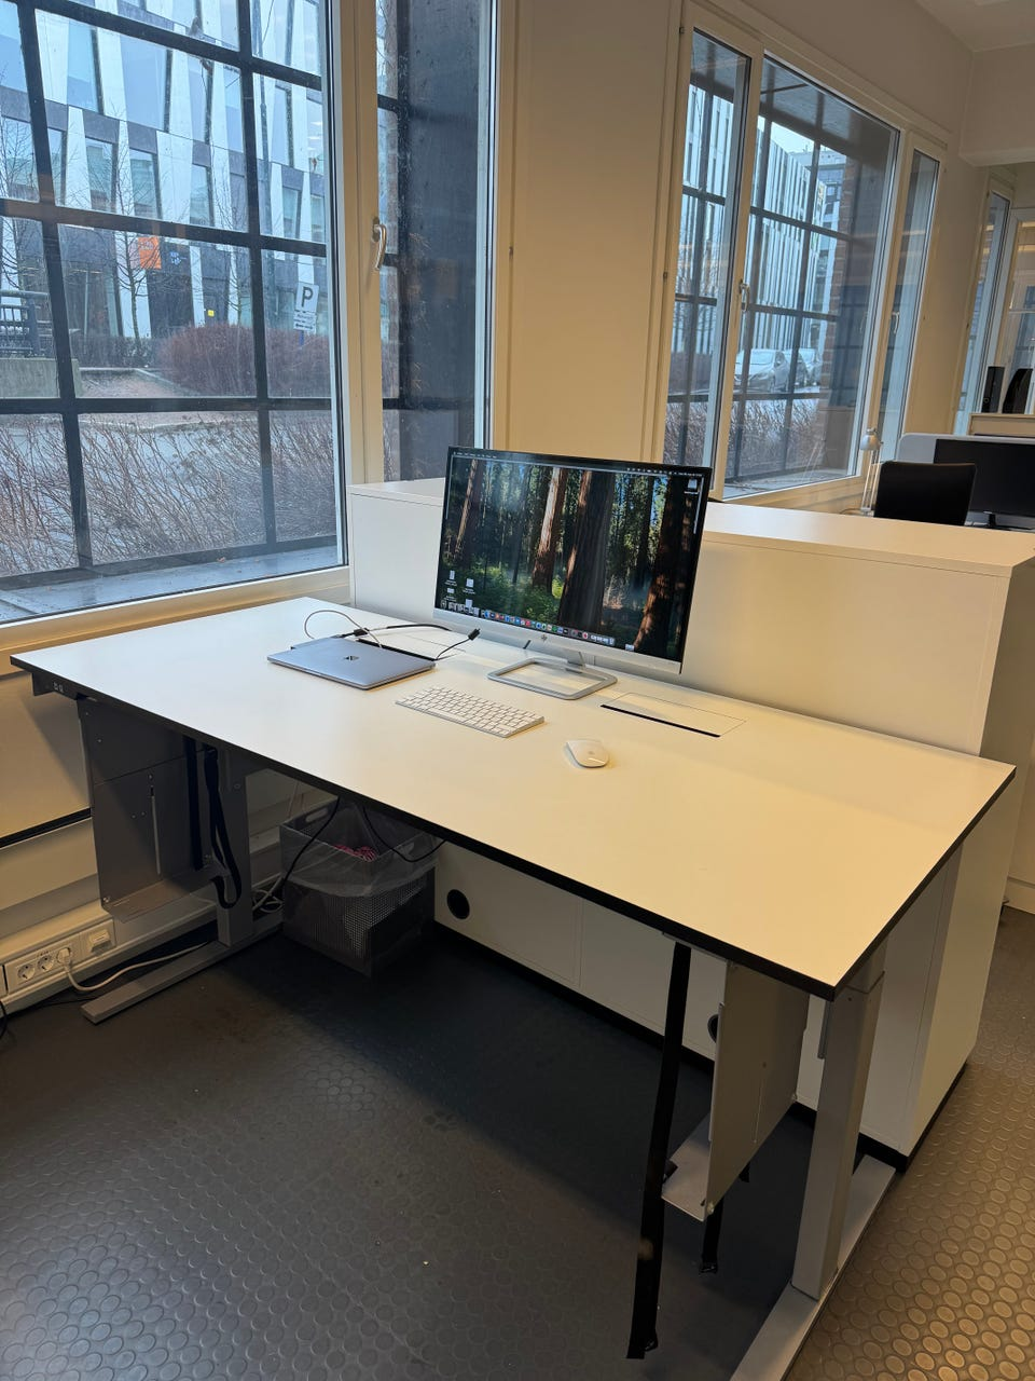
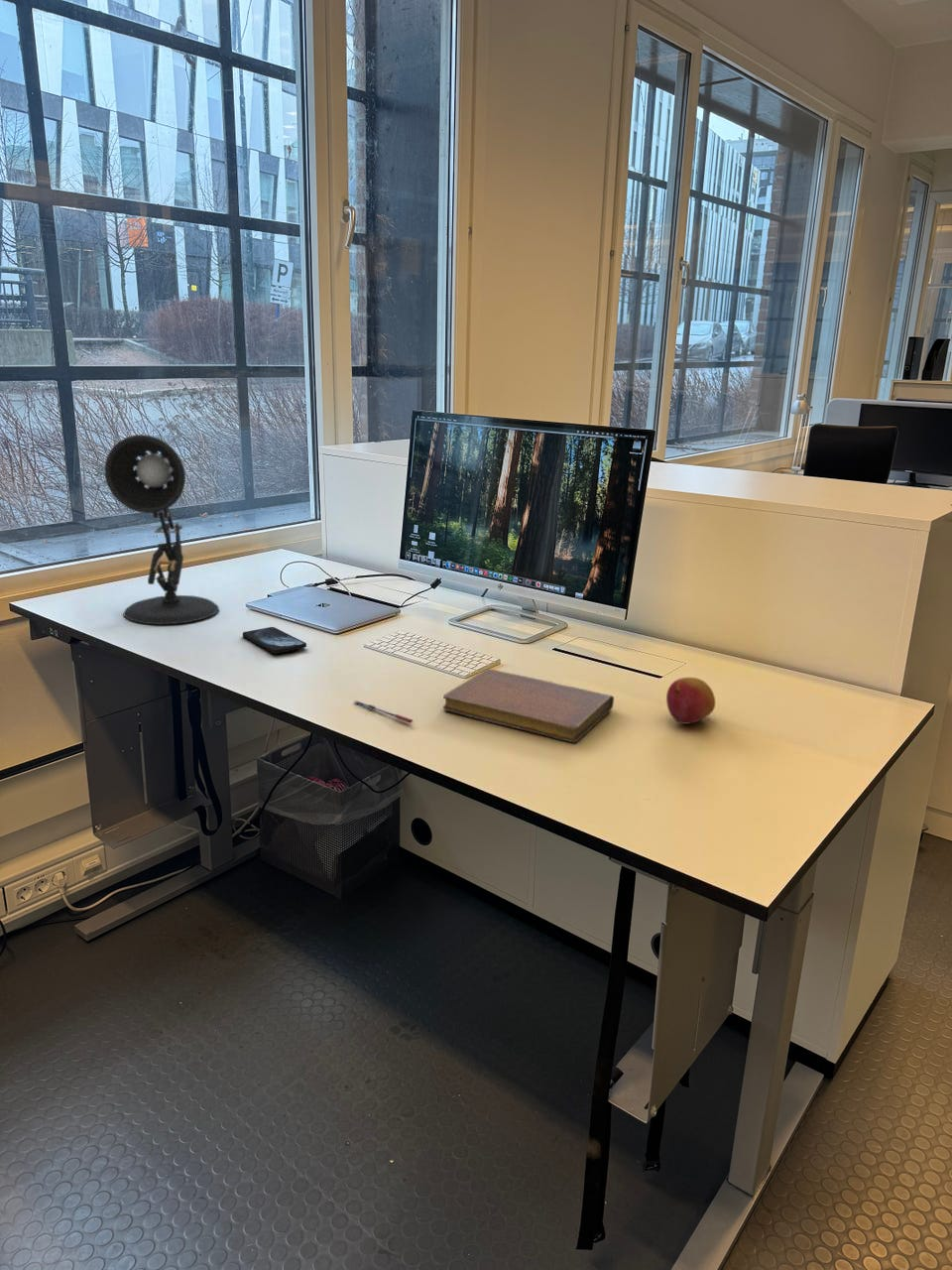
+ pen [353,699,414,724]
+ smartphone [242,626,307,655]
+ fruit [665,677,716,725]
+ notebook [442,668,615,744]
+ desk lamp [104,434,220,625]
